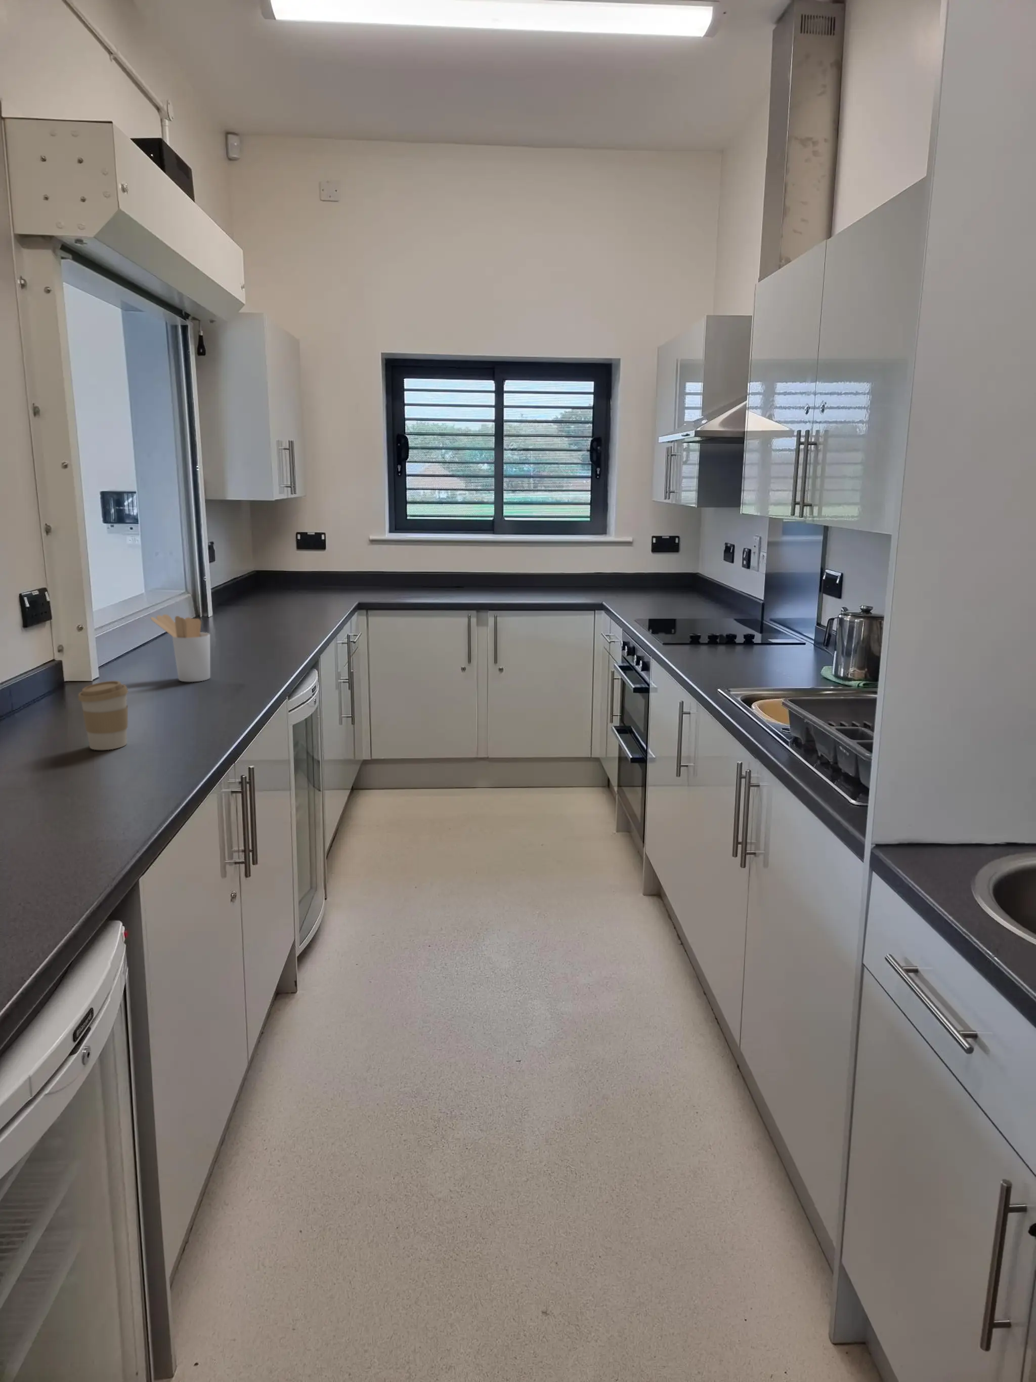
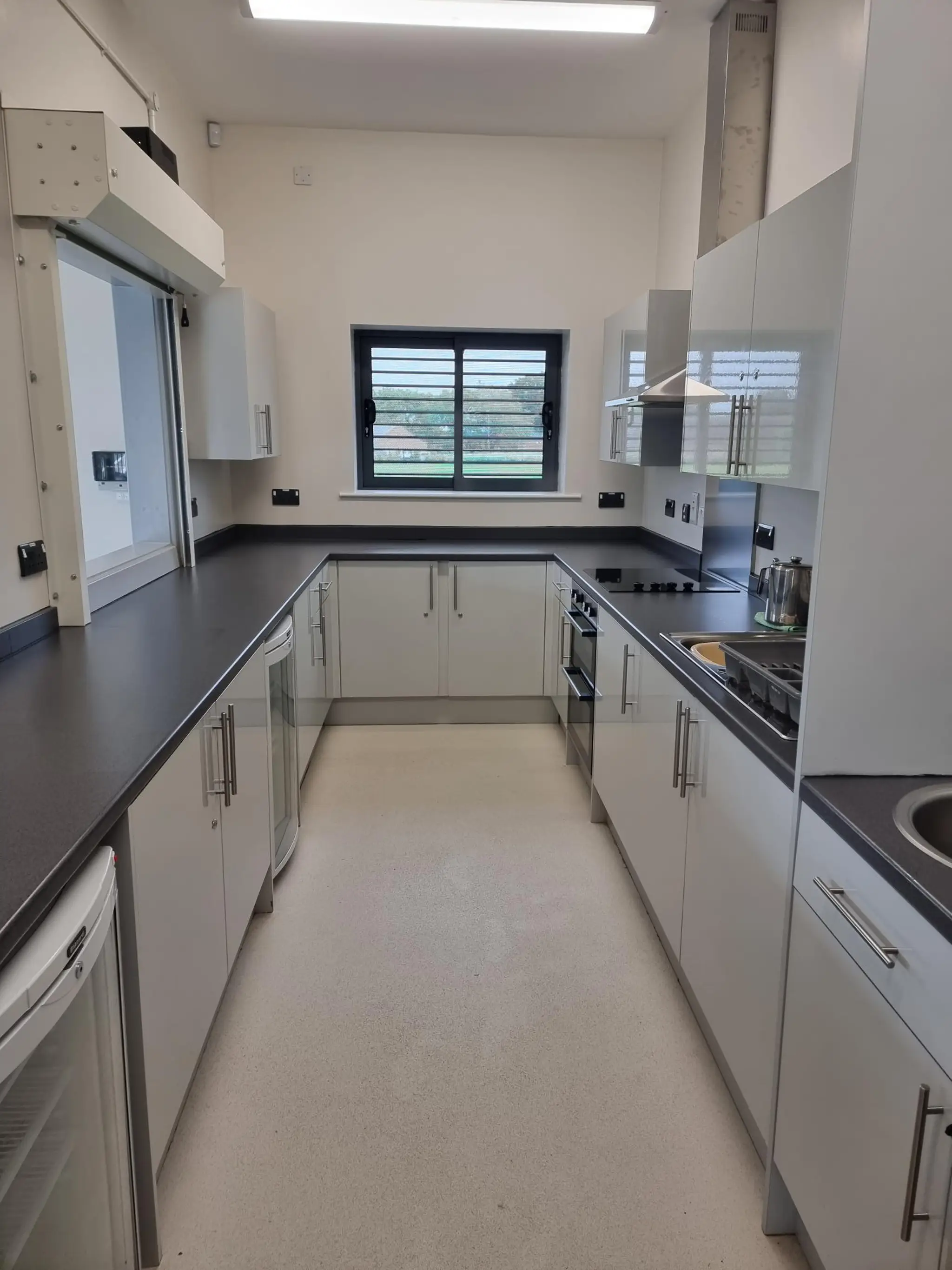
- utensil holder [150,614,211,682]
- coffee cup [78,680,130,751]
